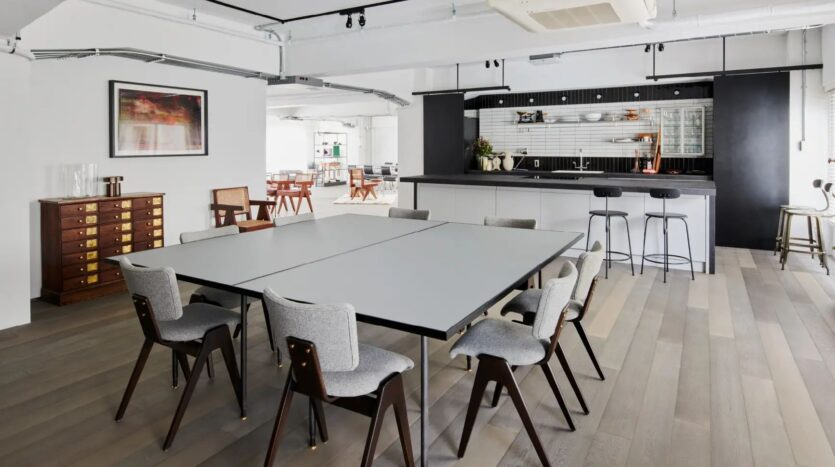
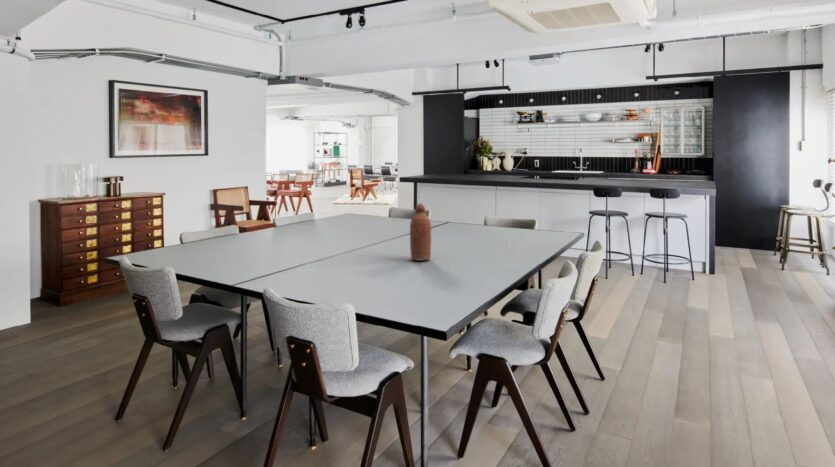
+ bottle [409,202,432,262]
